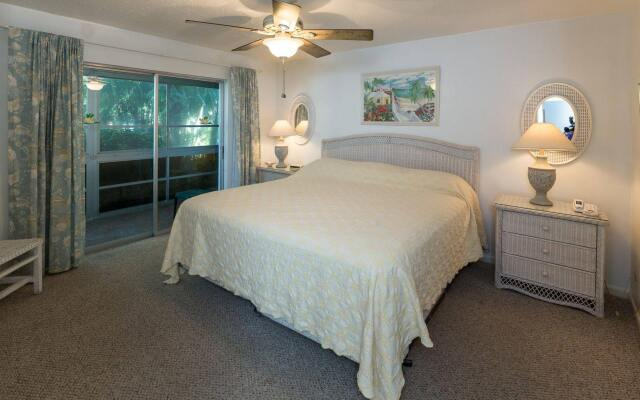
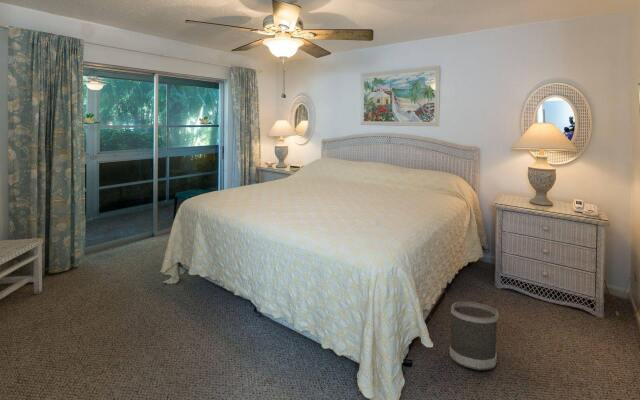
+ wastebasket [449,301,499,371]
